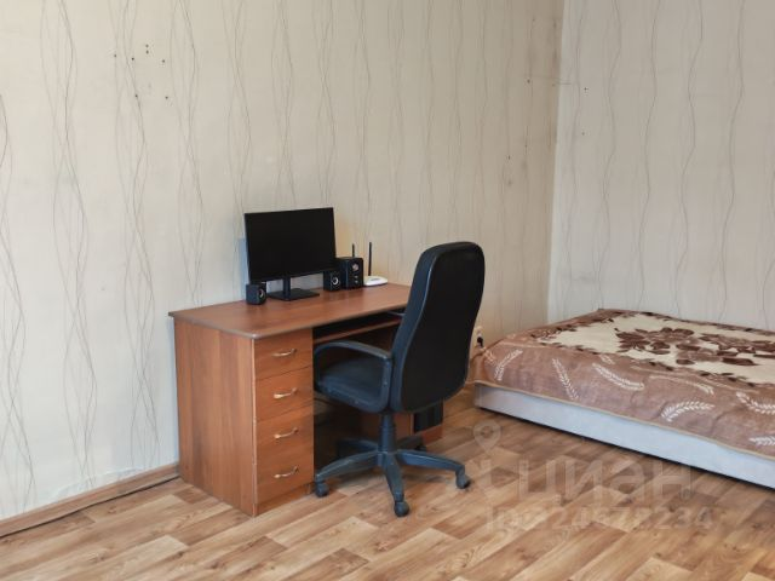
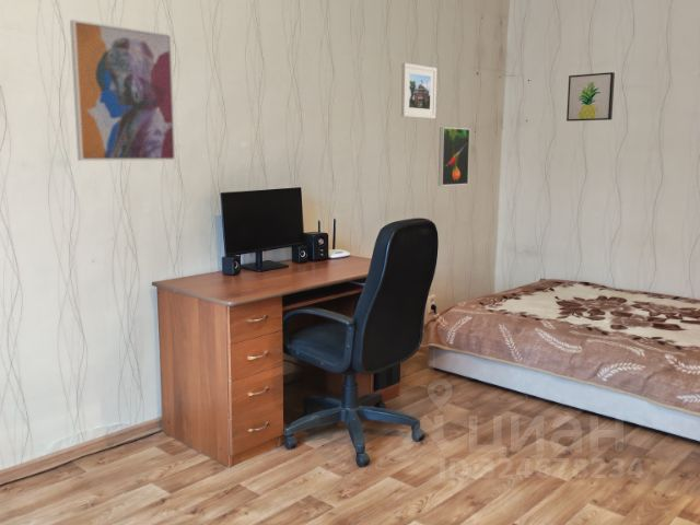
+ wall art [69,19,177,162]
+ wall art [565,71,616,122]
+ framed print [438,127,471,187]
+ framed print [400,62,438,120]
